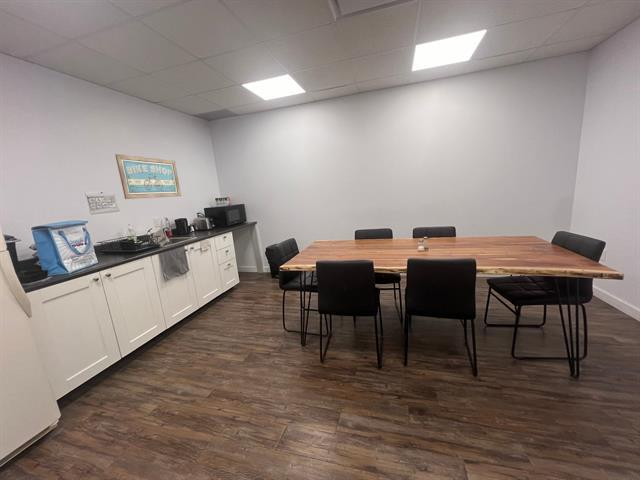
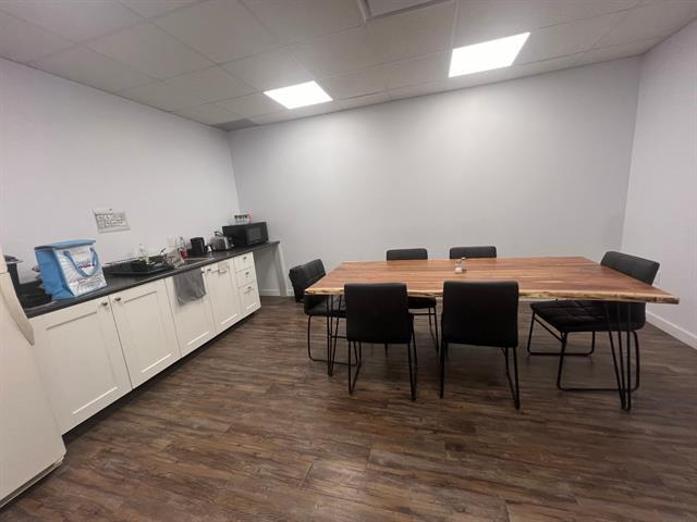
- wall art [114,153,182,200]
